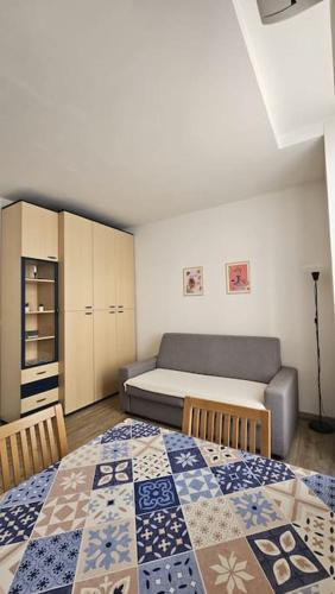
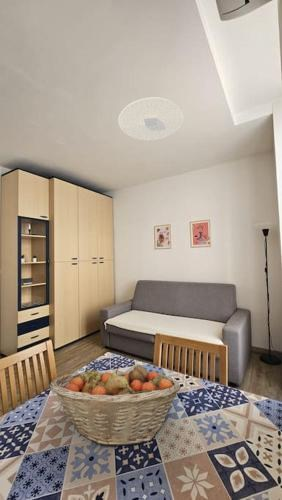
+ ceiling light [118,97,184,141]
+ fruit basket [49,364,181,448]
